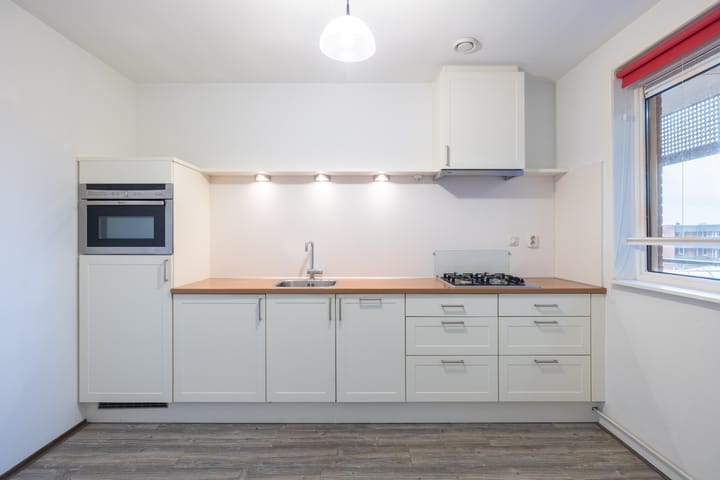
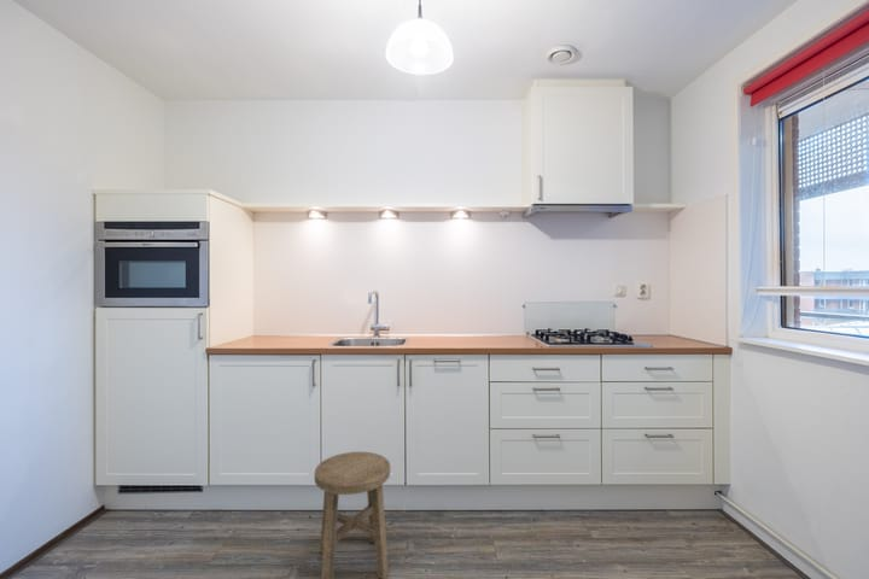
+ stool [314,450,391,579]
